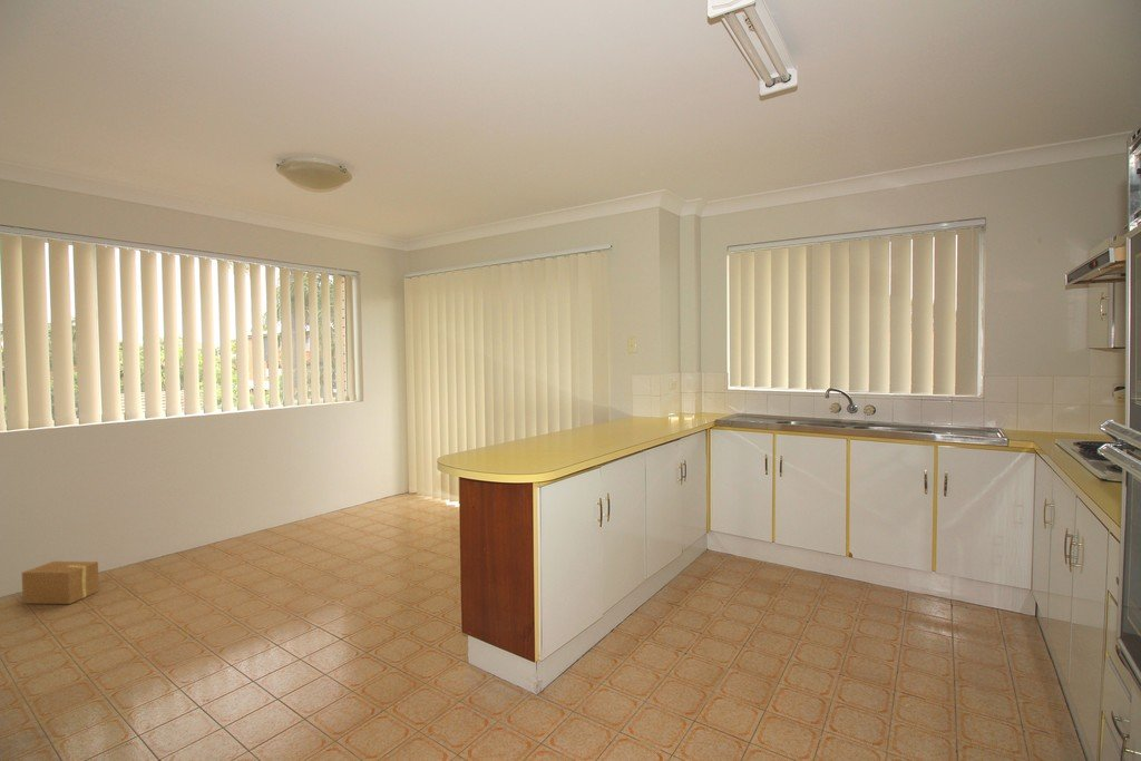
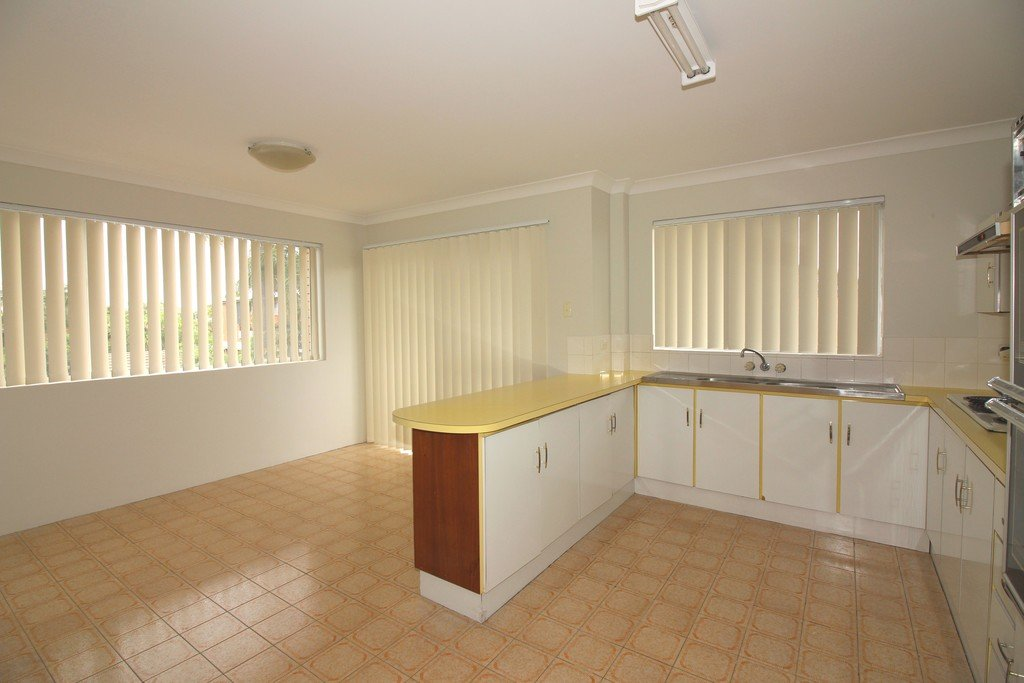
- cardboard box [21,560,100,605]
